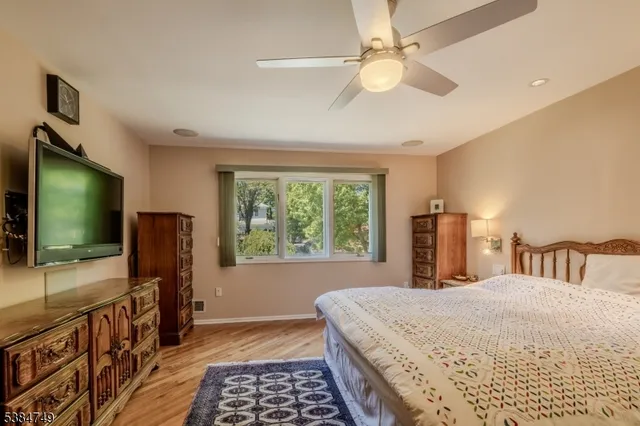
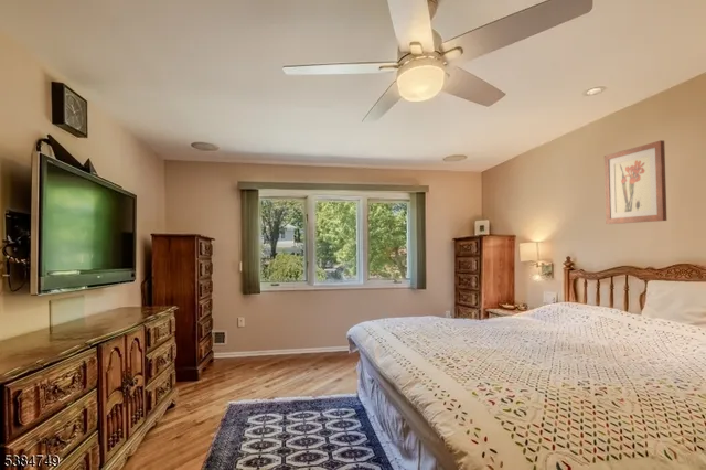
+ wall art [603,139,667,225]
